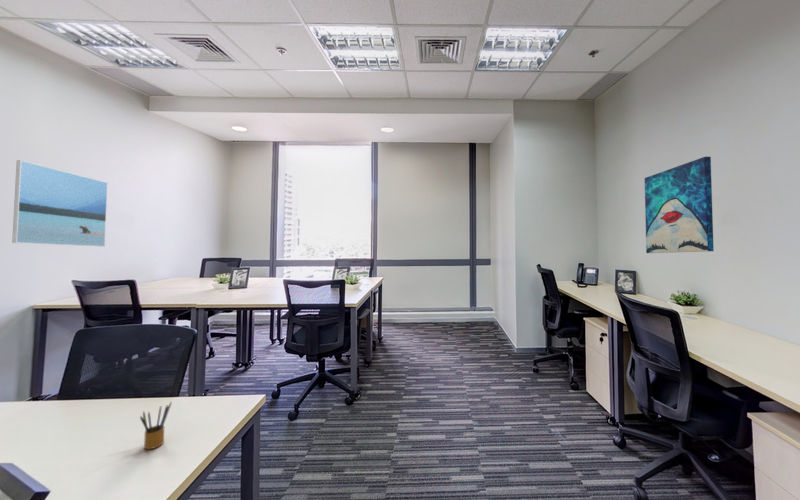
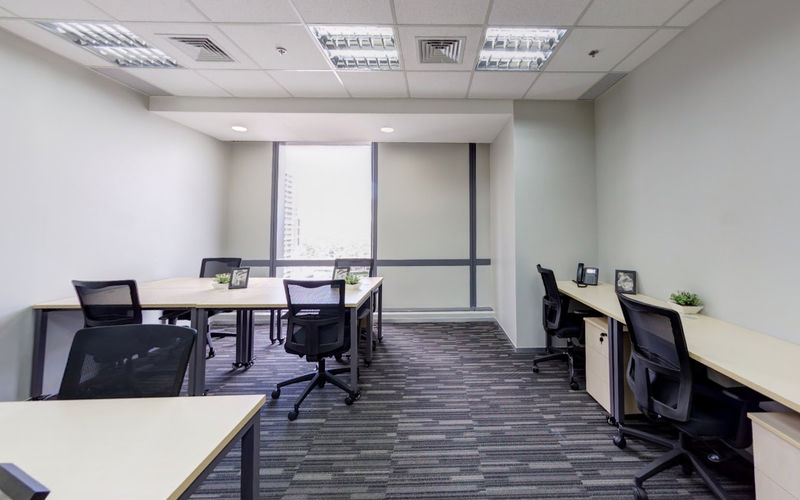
- pencil box [139,400,173,450]
- wall art [644,156,715,254]
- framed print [11,159,109,248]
